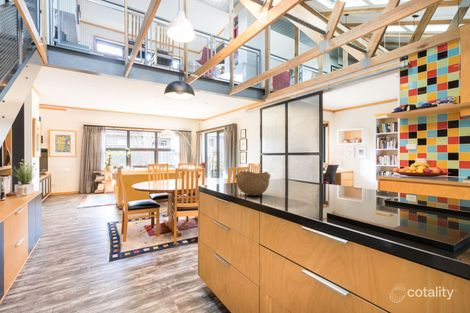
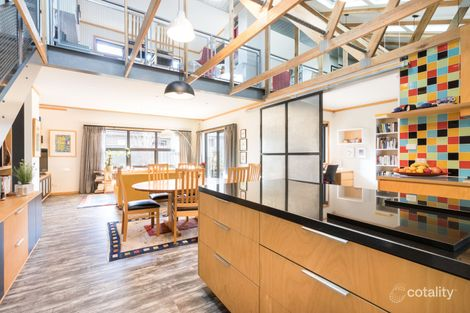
- bowl [234,170,271,197]
